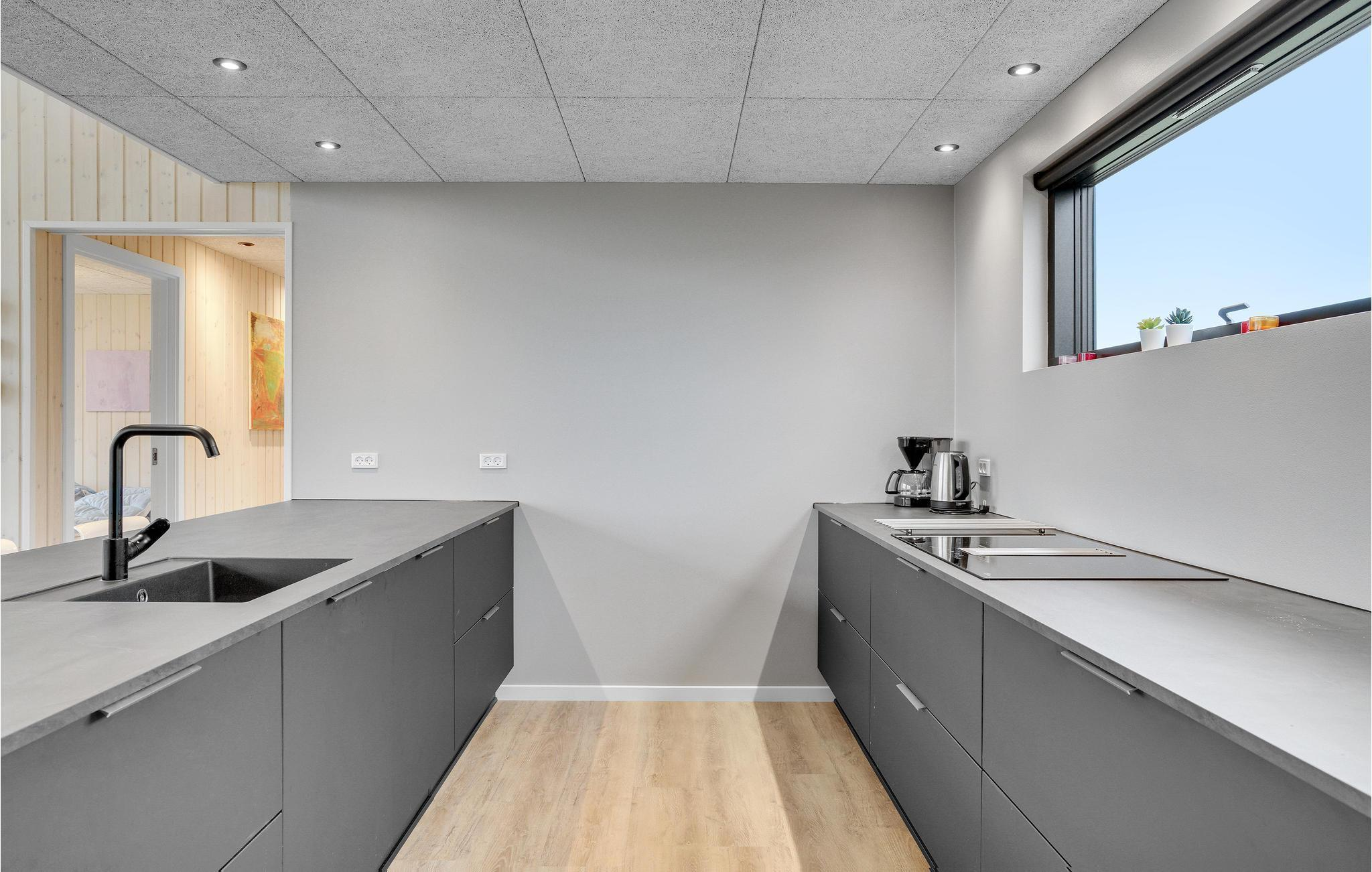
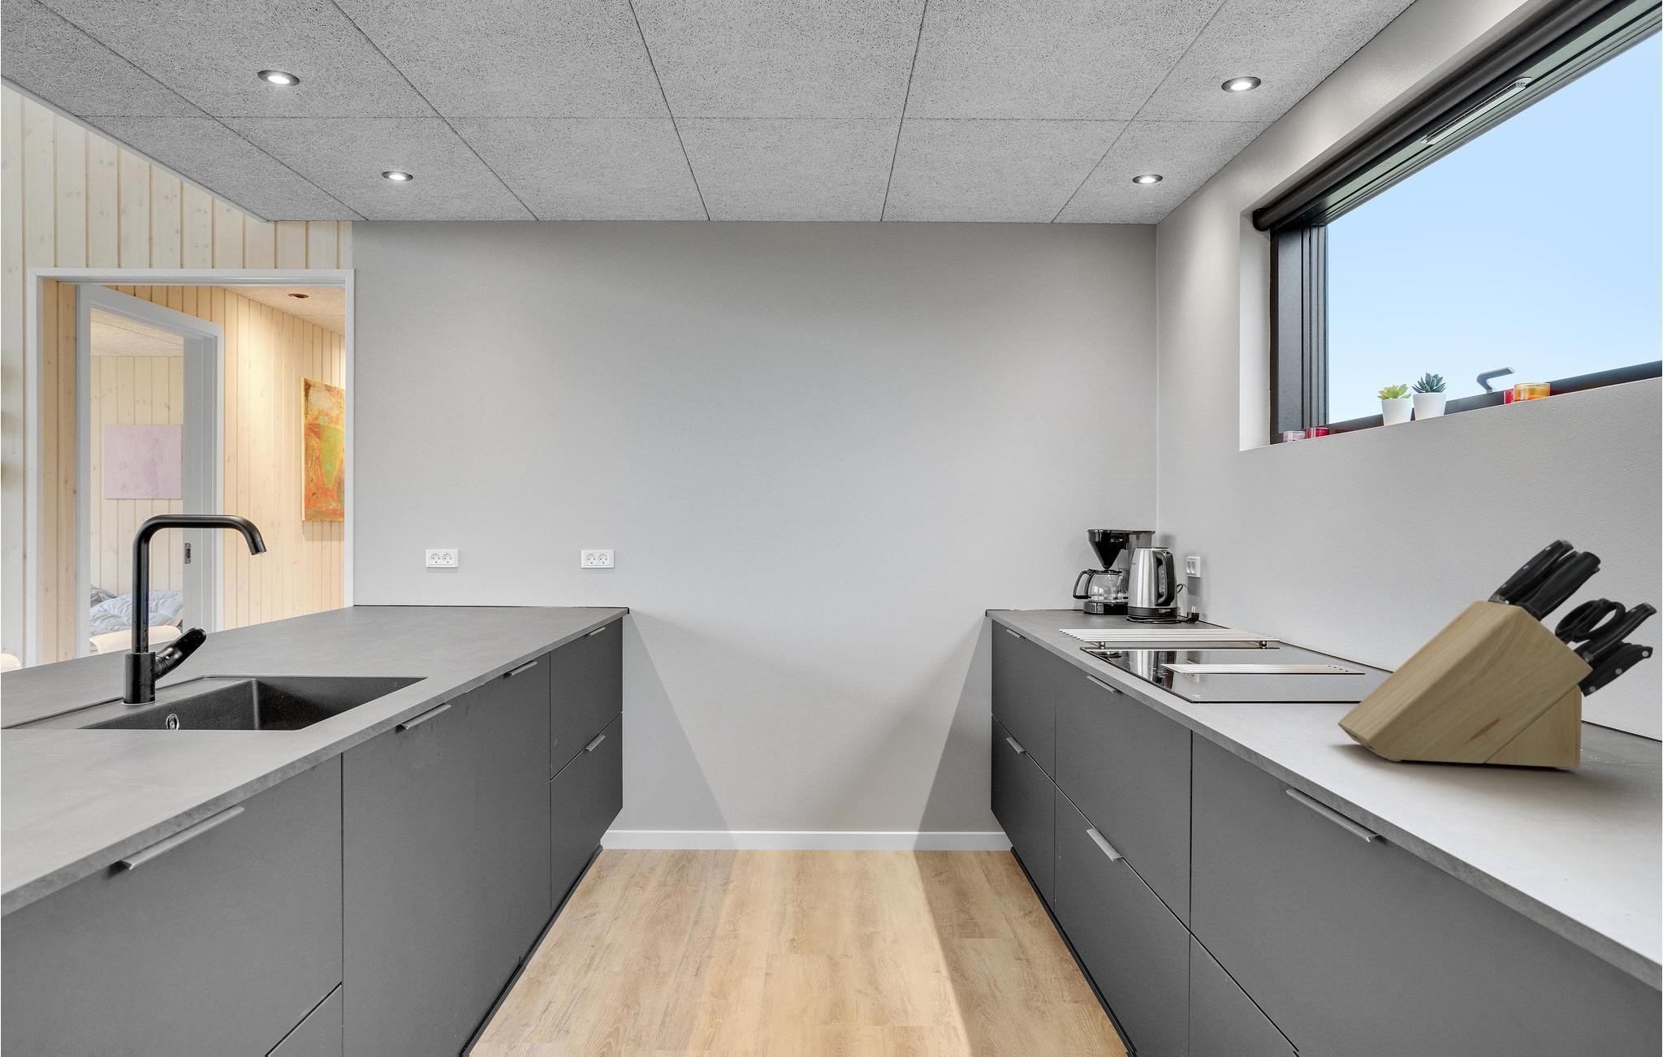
+ knife block [1337,537,1657,771]
